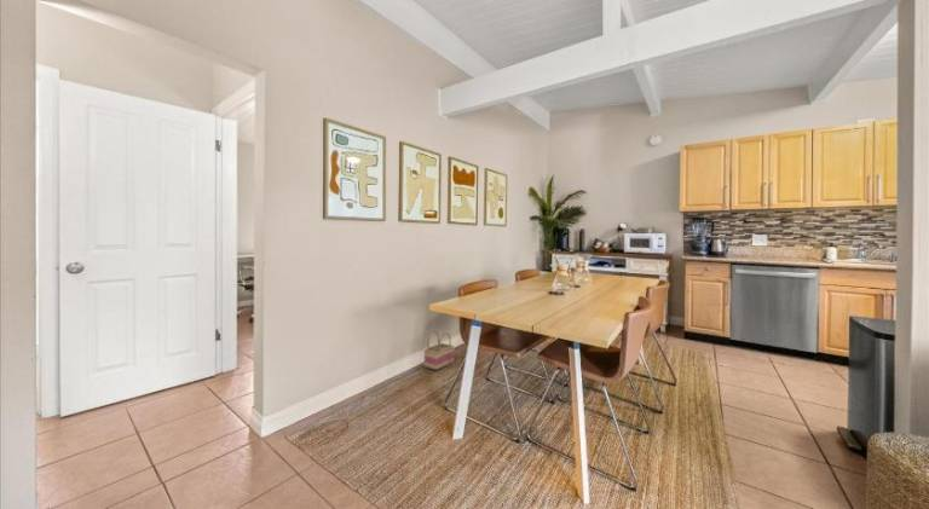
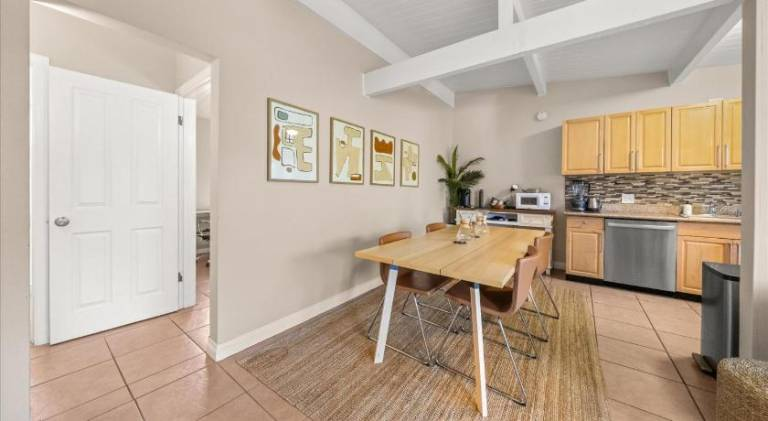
- basket [422,329,456,371]
